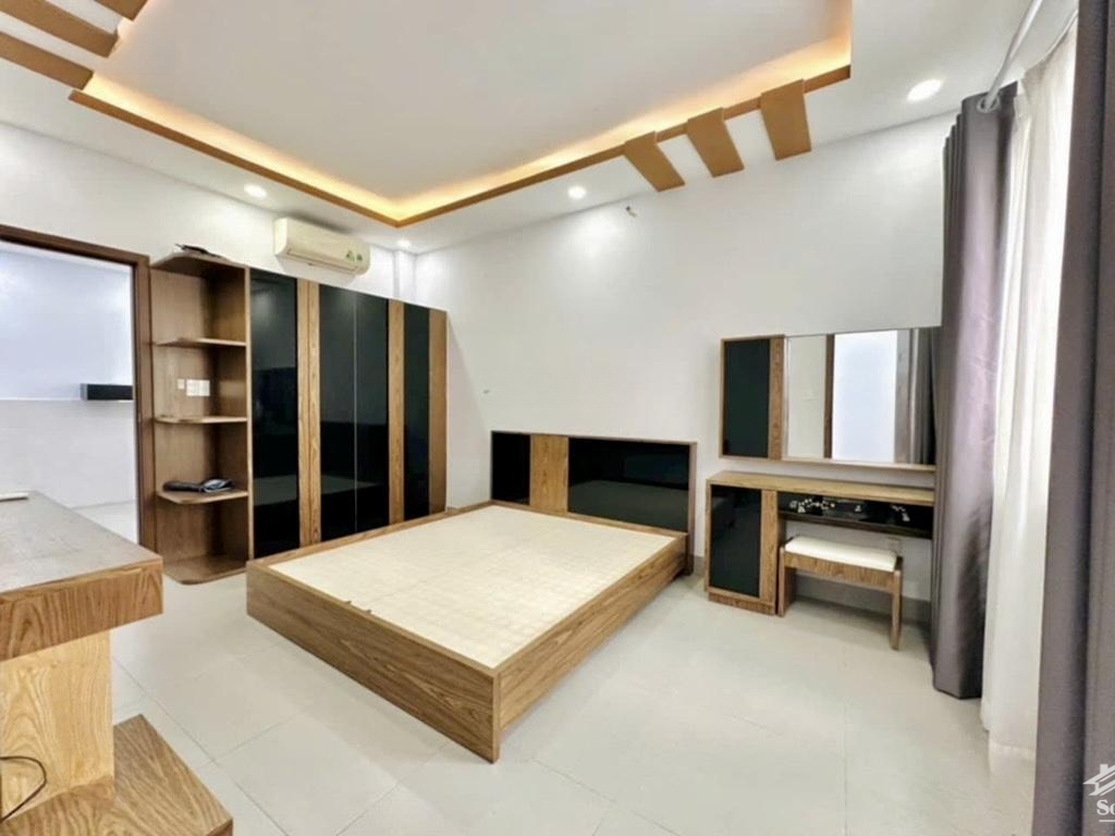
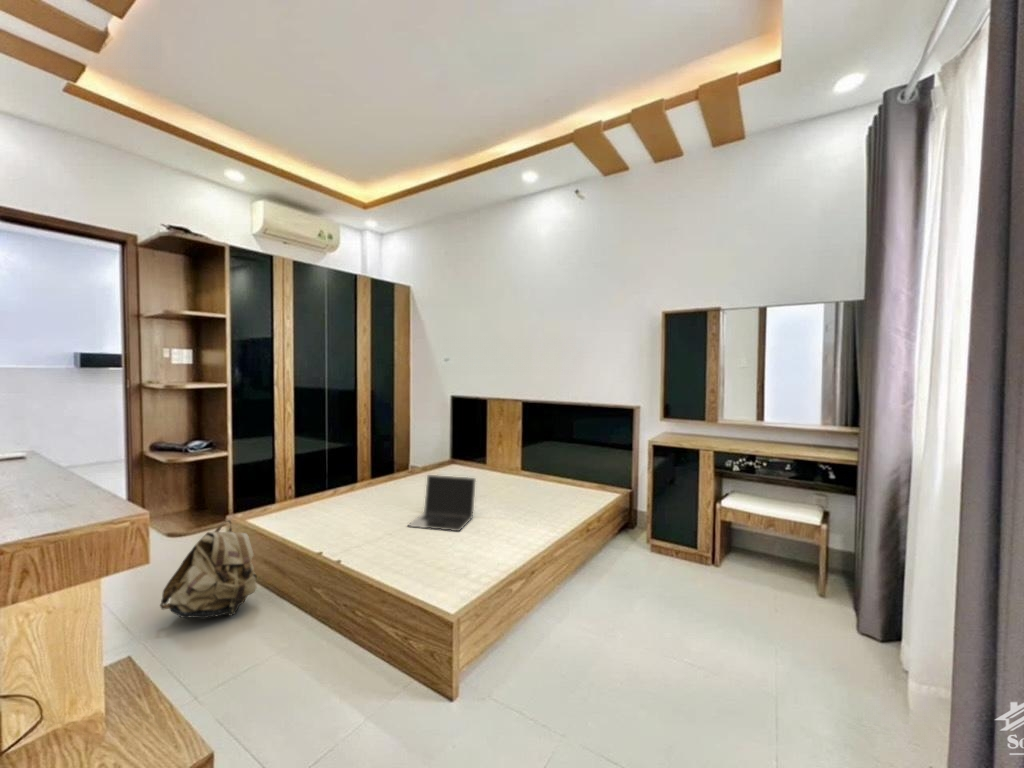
+ backpack [159,519,258,620]
+ laptop [406,474,477,532]
